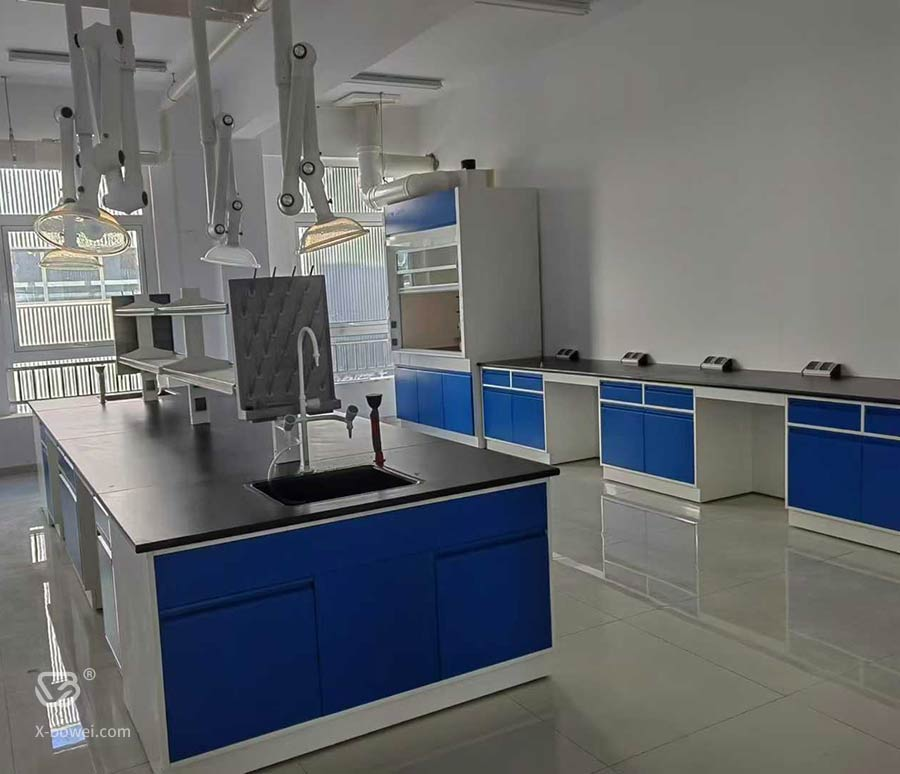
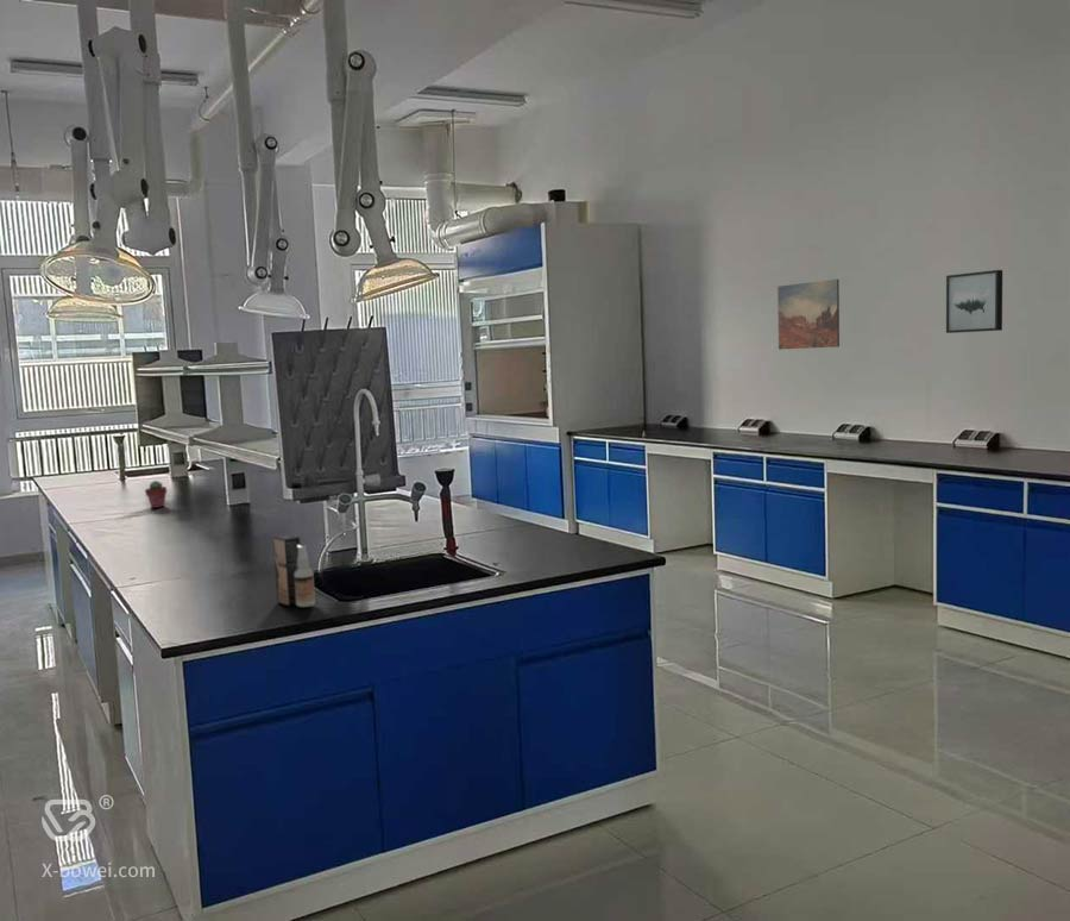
+ spray bottle [272,534,316,608]
+ wall art [776,278,841,351]
+ potted succulent [144,480,168,509]
+ wall art [945,269,1003,334]
